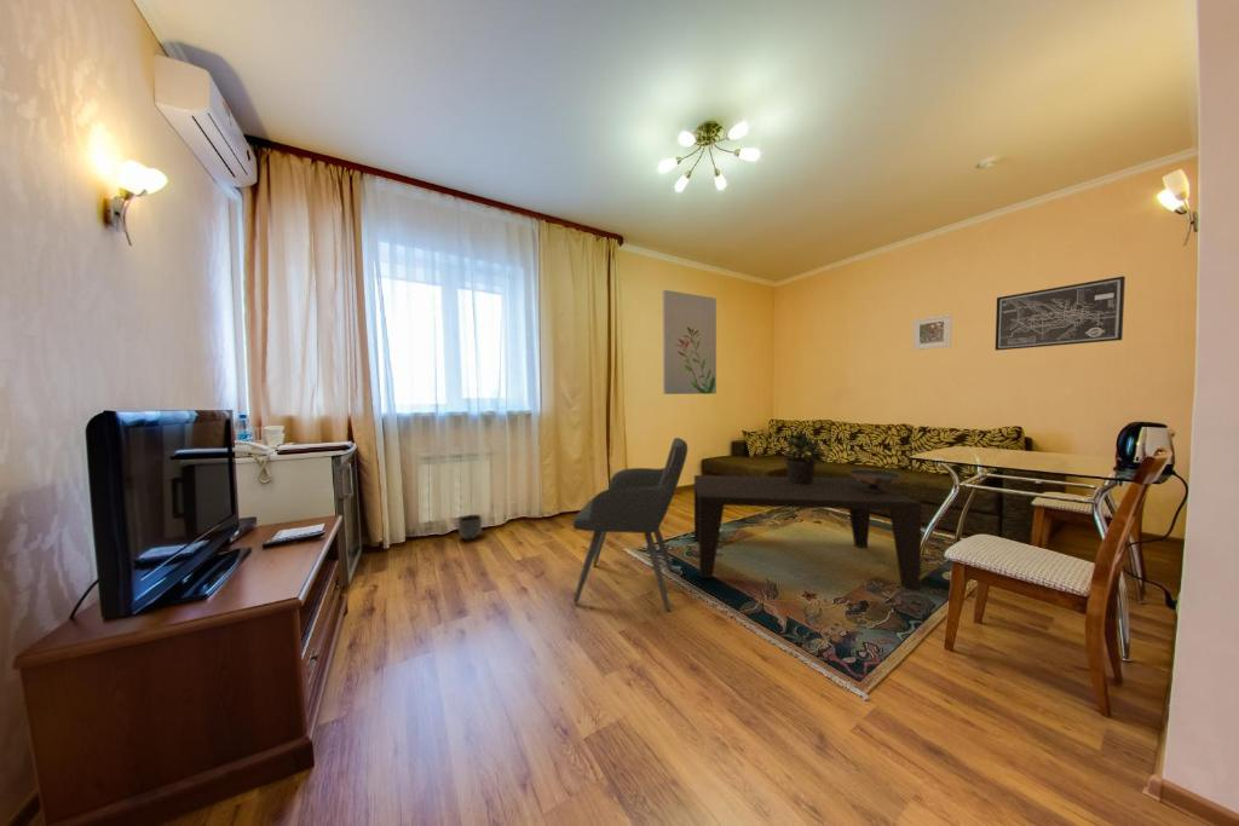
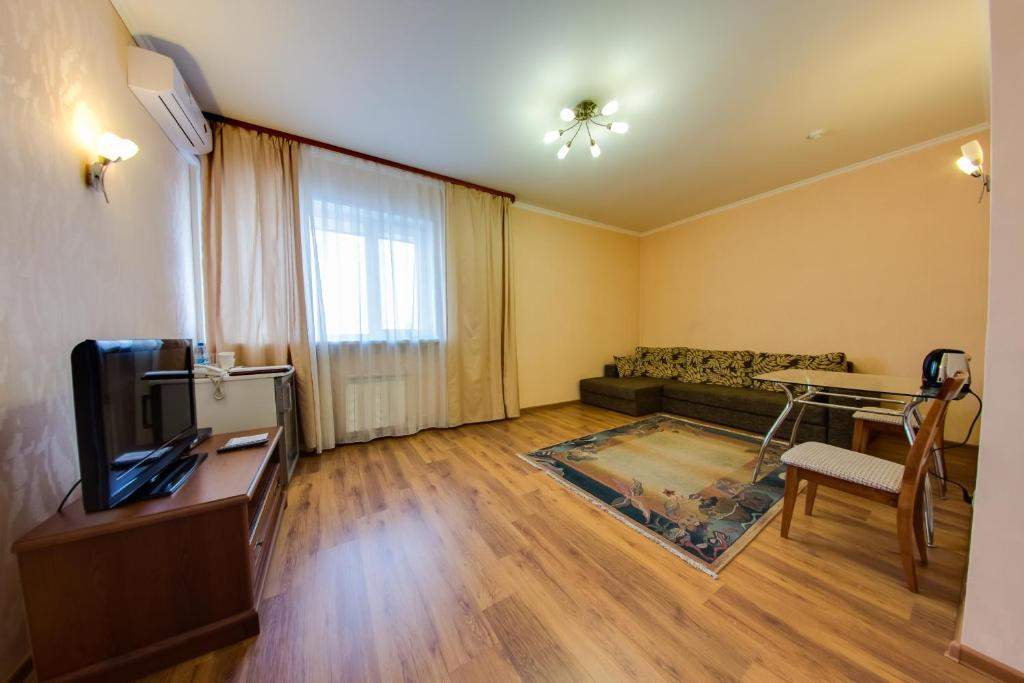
- potted plant [780,429,825,485]
- wall art [995,275,1126,352]
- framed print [911,313,953,351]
- armchair [572,437,688,613]
- planter [457,514,483,542]
- decorative bowl [847,467,903,492]
- wall art [662,289,718,395]
- coffee table [693,474,923,590]
